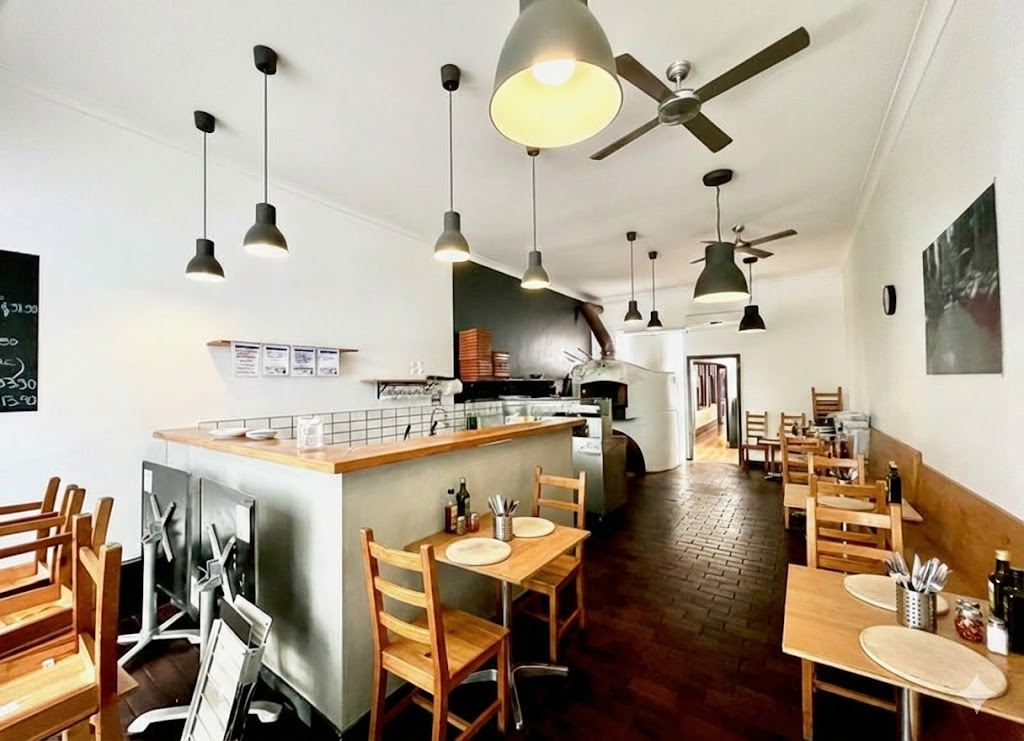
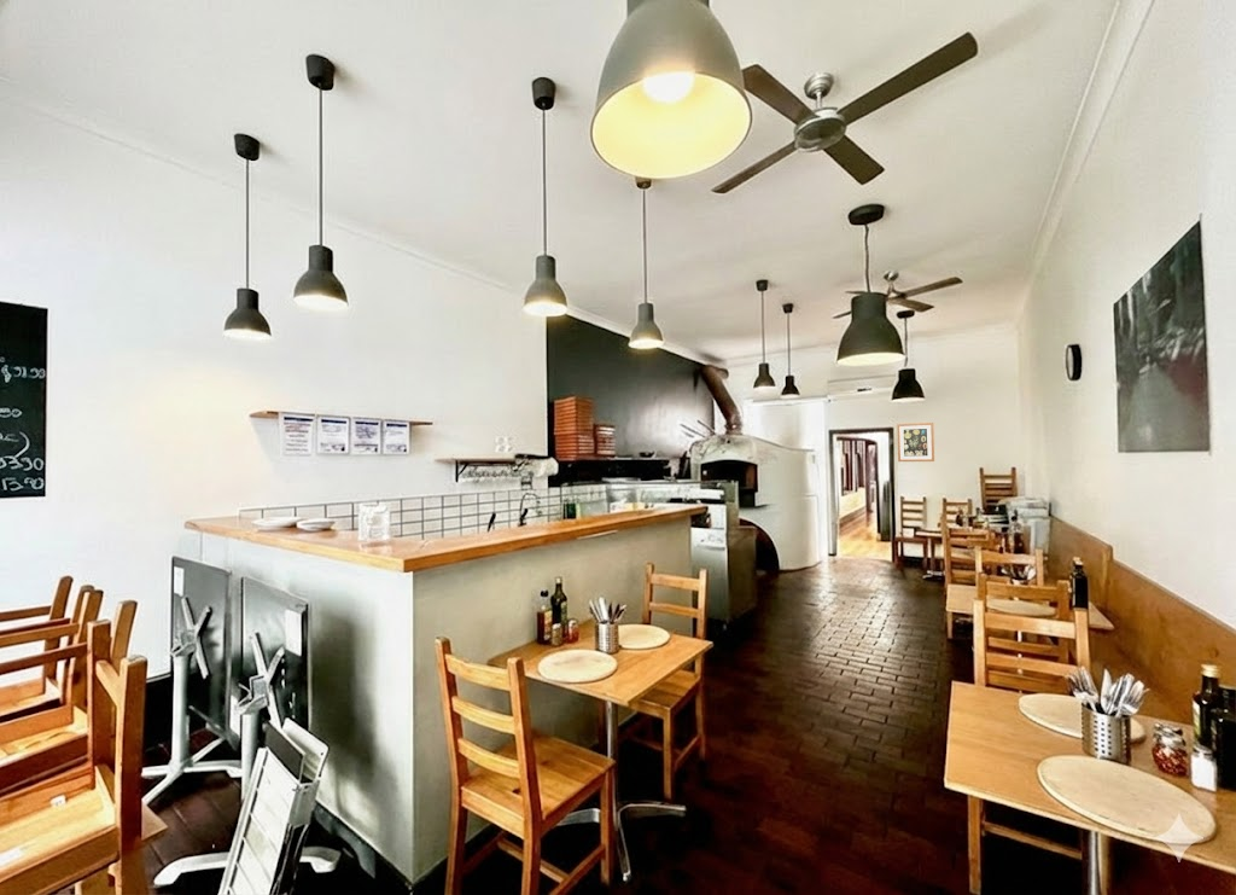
+ wall art [896,422,935,463]
